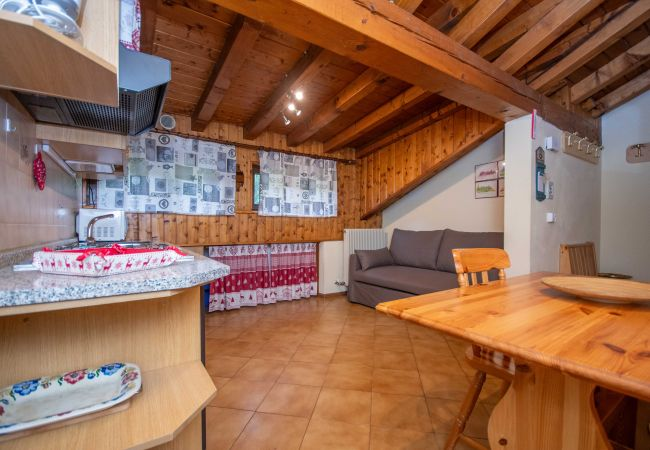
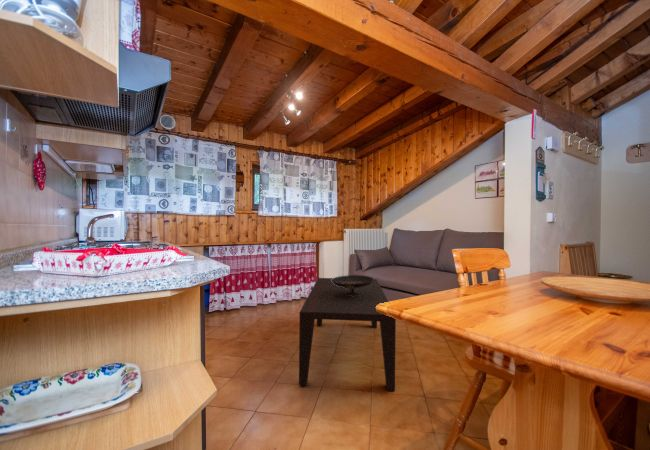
+ coffee table [298,277,397,392]
+ decorative bowl [331,274,374,297]
